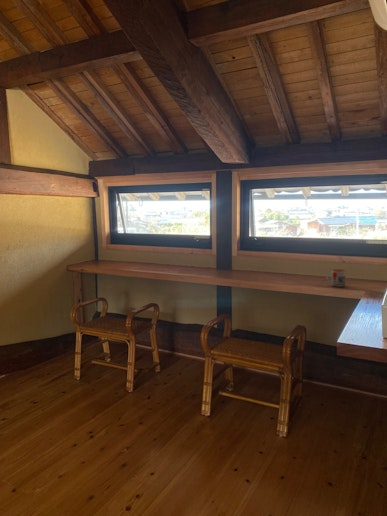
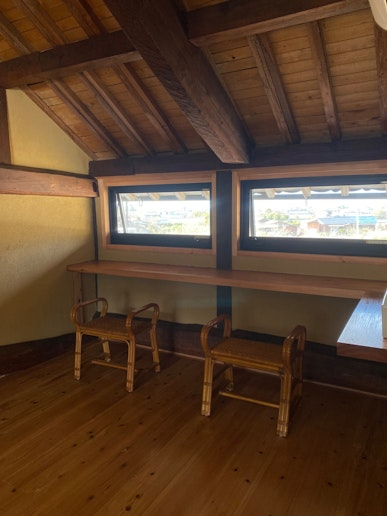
- mug [325,269,347,288]
